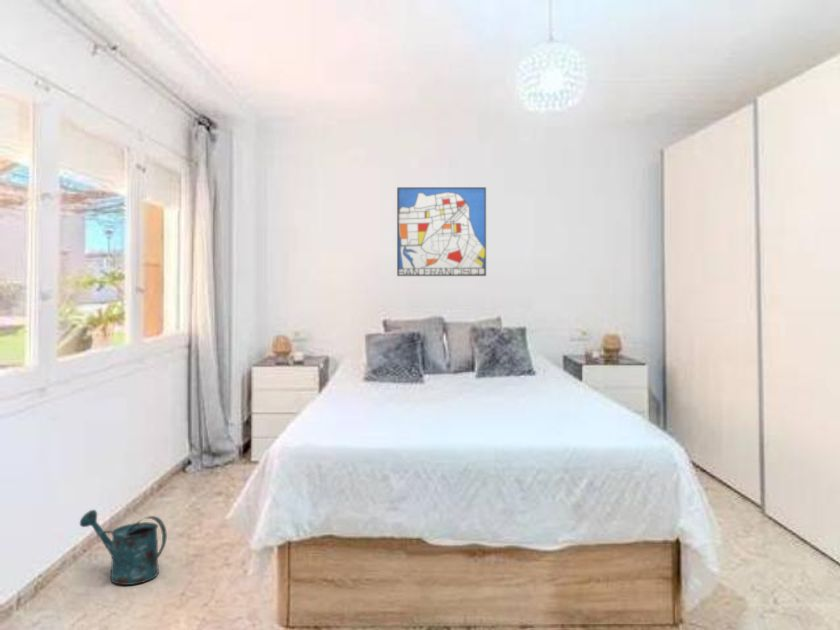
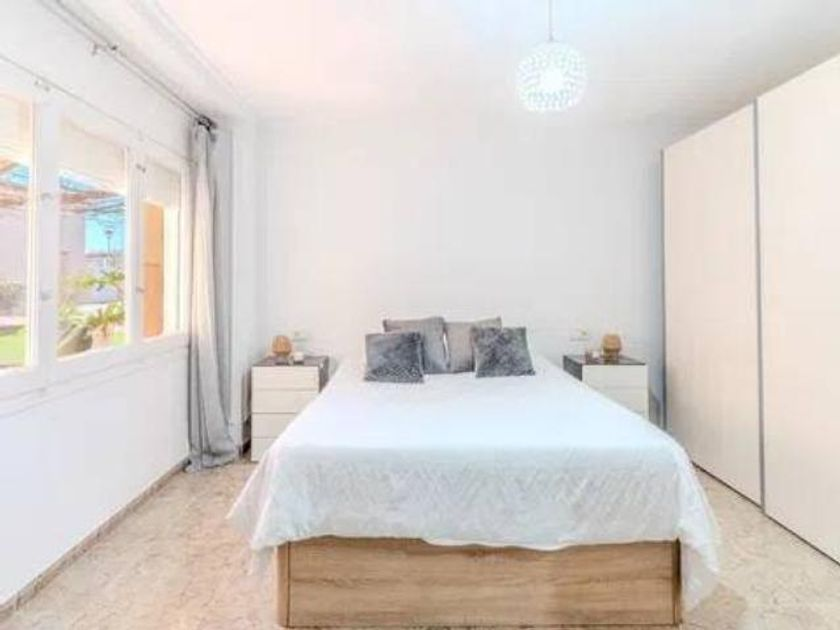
- watering can [79,509,168,586]
- wall art [396,186,487,277]
